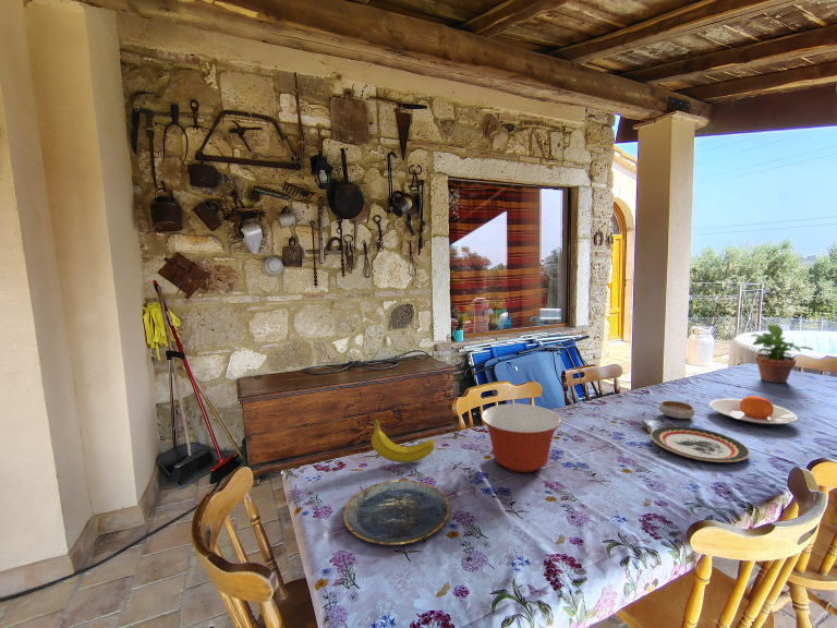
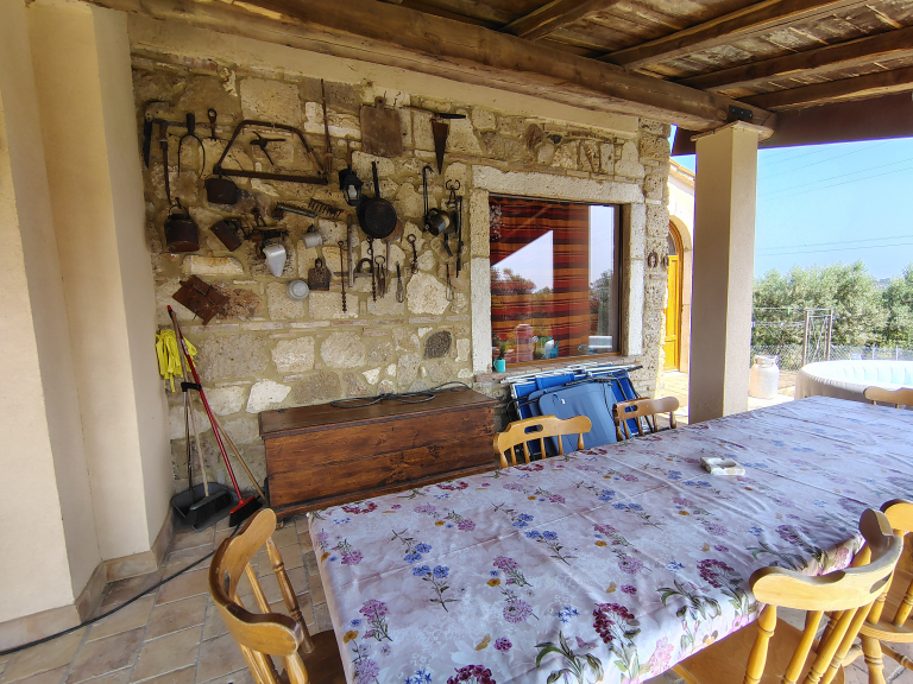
- plate [342,479,451,546]
- plate [650,425,751,463]
- potted plant [750,323,814,384]
- plate [708,395,799,425]
- fruit [371,418,436,463]
- mixing bowl [481,402,562,473]
- bowl [658,400,695,420]
